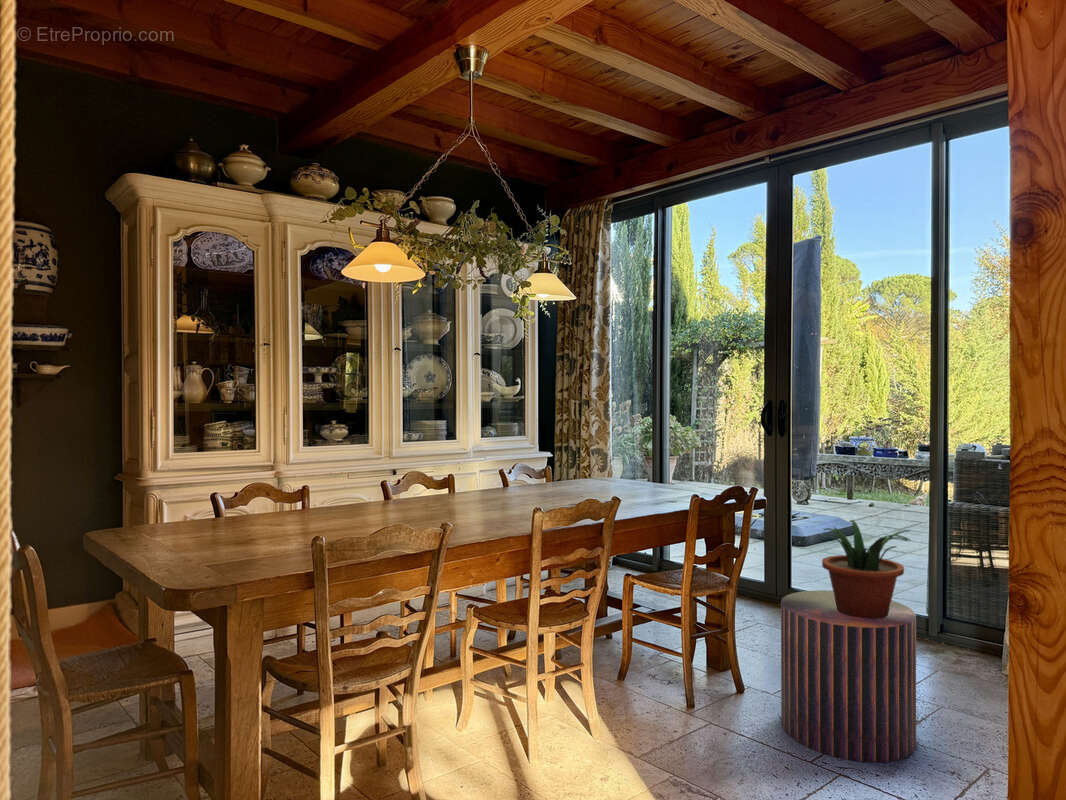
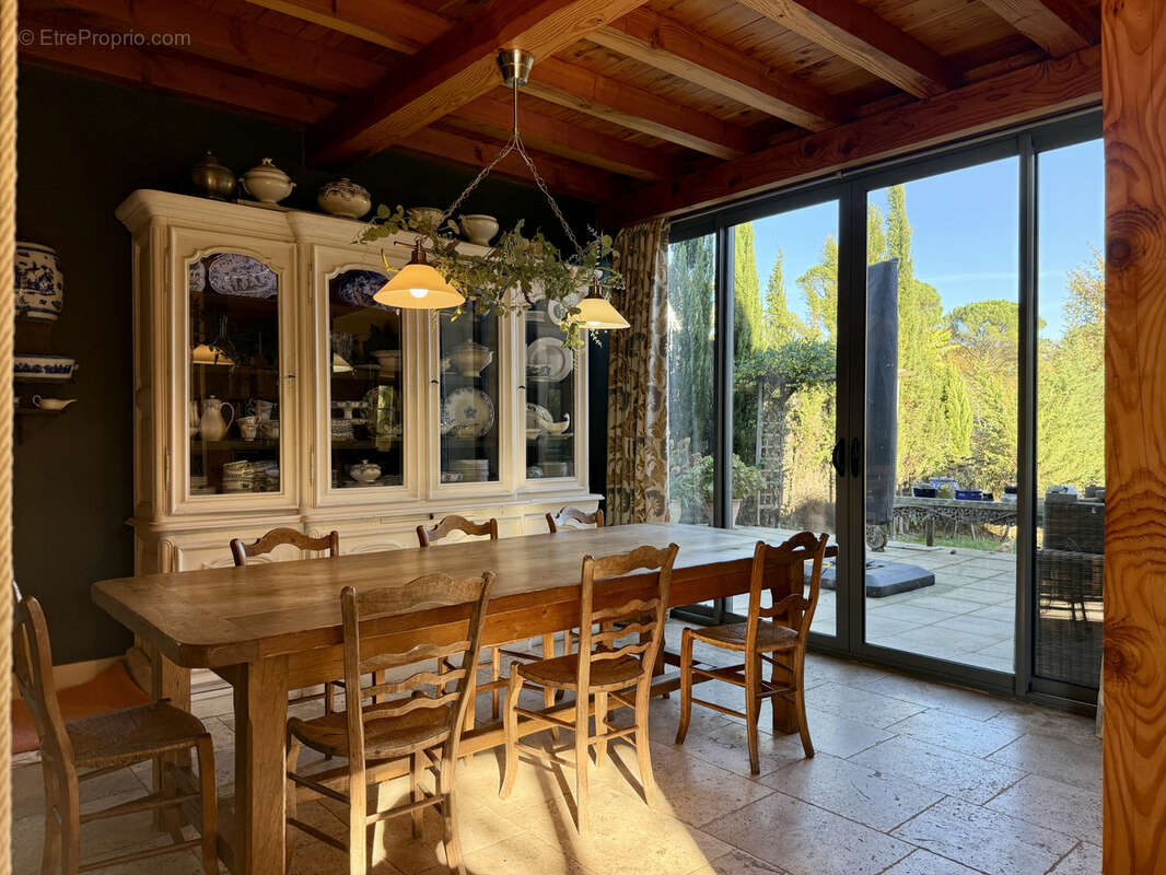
- stool [780,589,917,763]
- potted plant [821,519,912,619]
